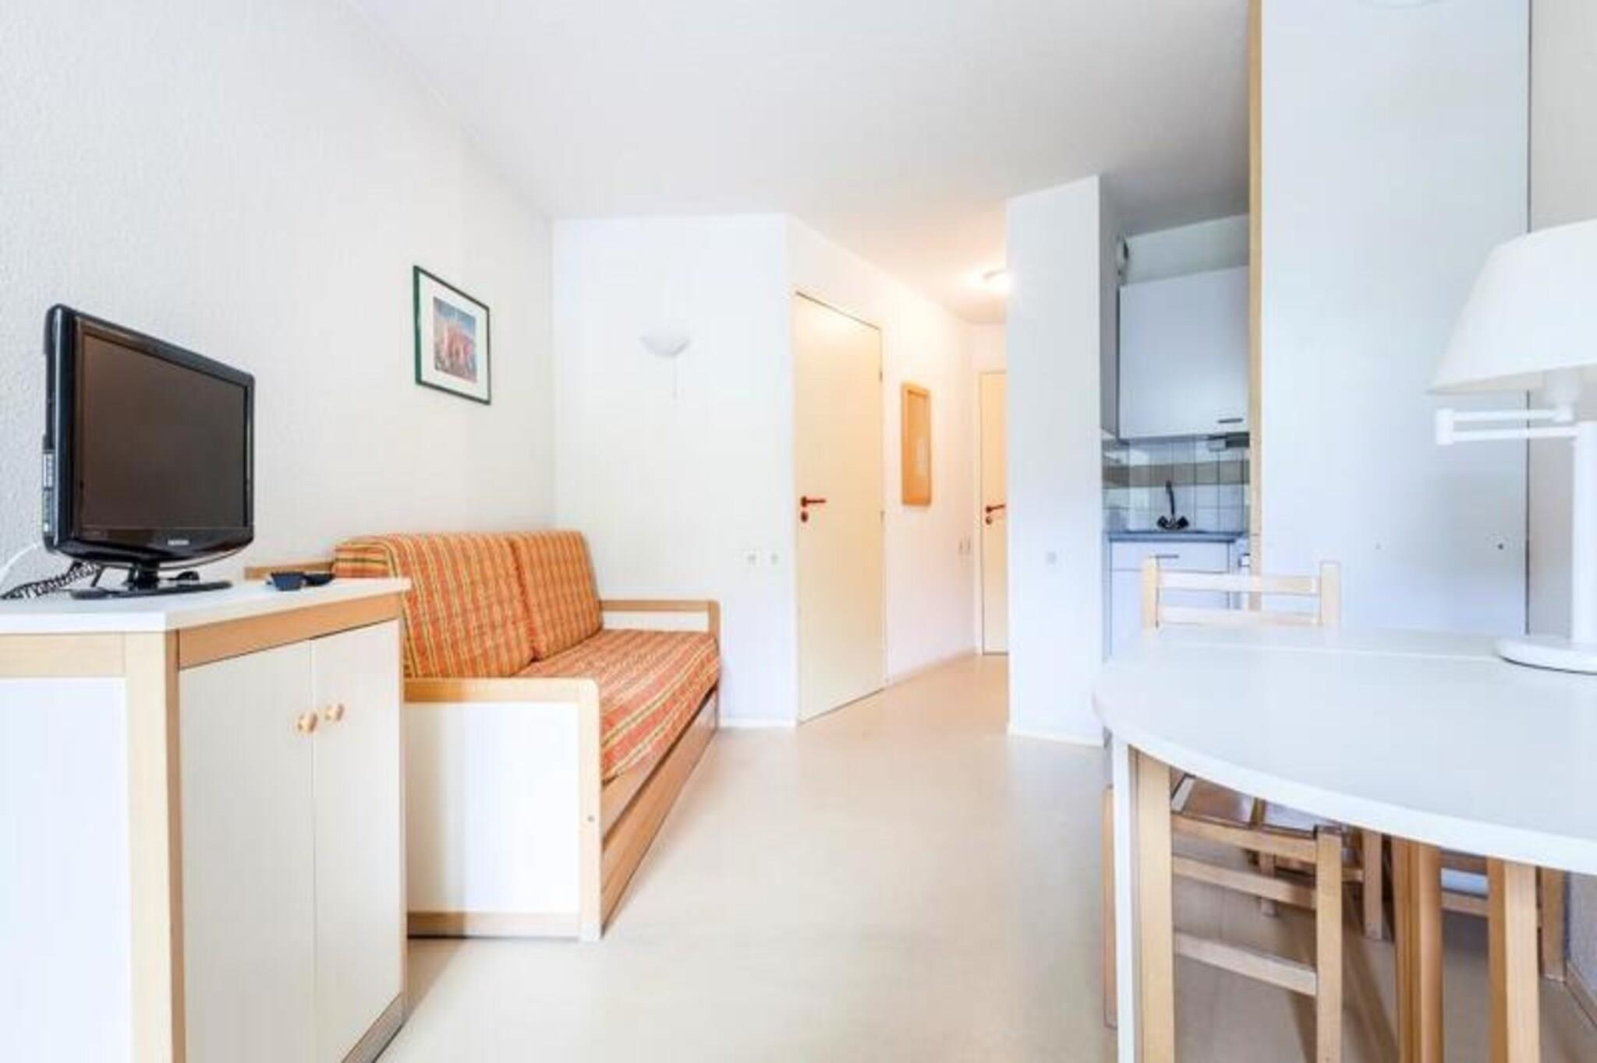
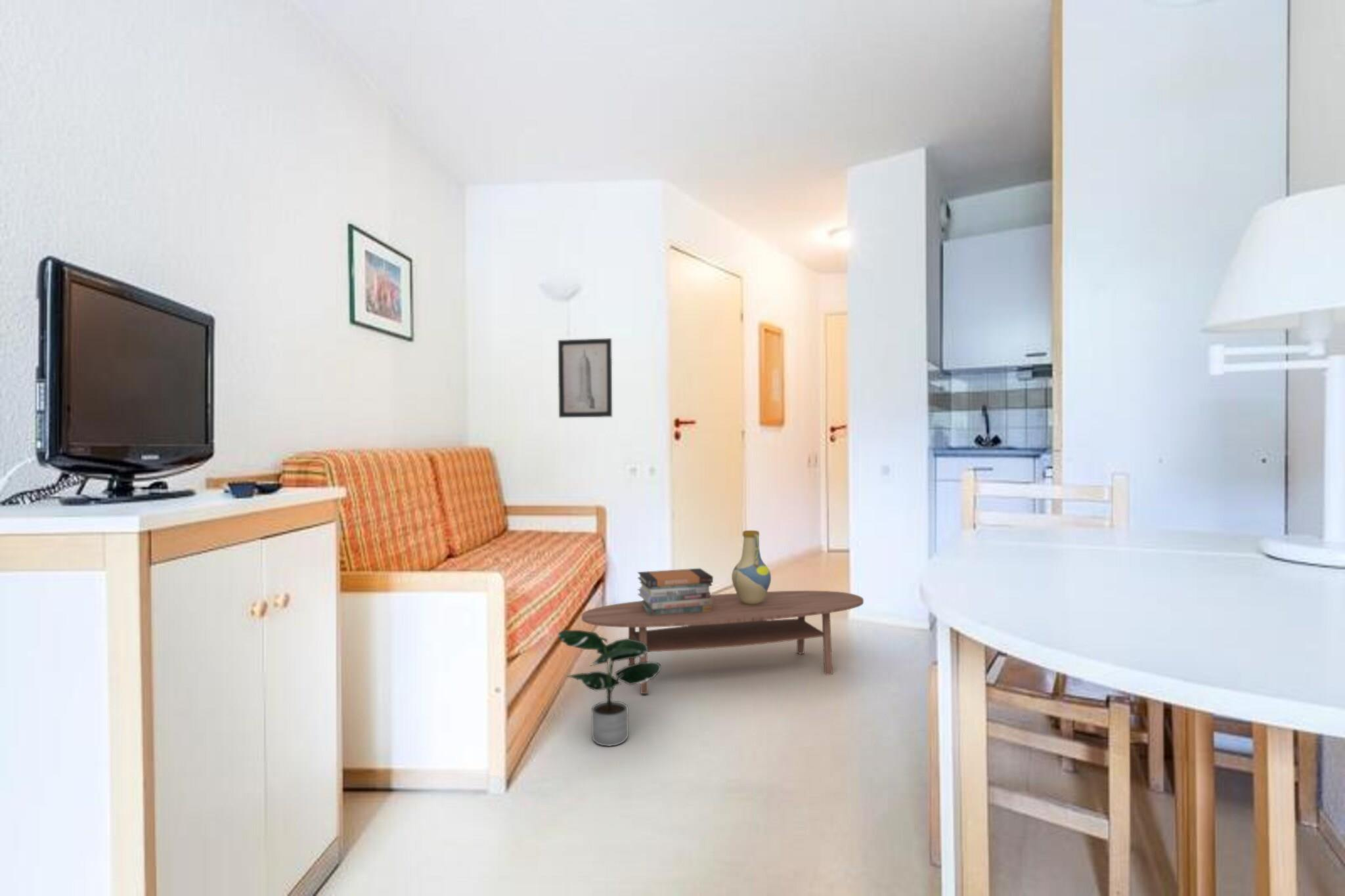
+ potted plant [557,629,661,747]
+ wall art [558,337,613,418]
+ vase [731,530,772,605]
+ coffee table [581,590,864,694]
+ book stack [637,568,714,616]
